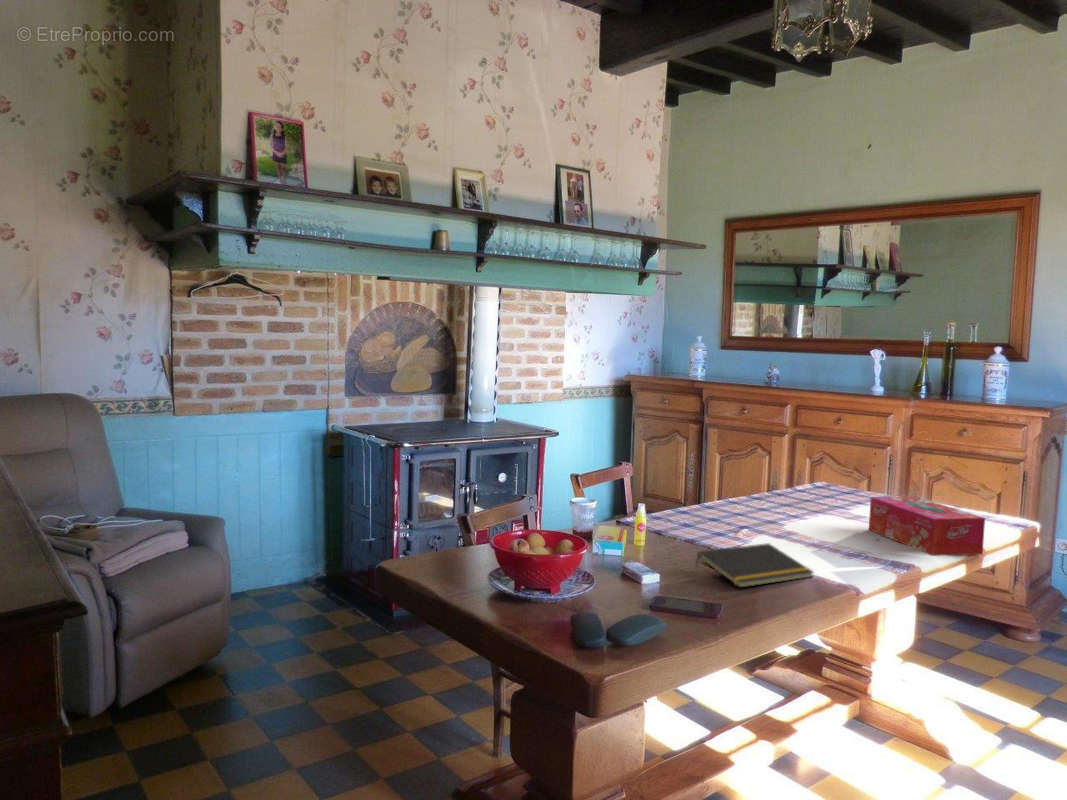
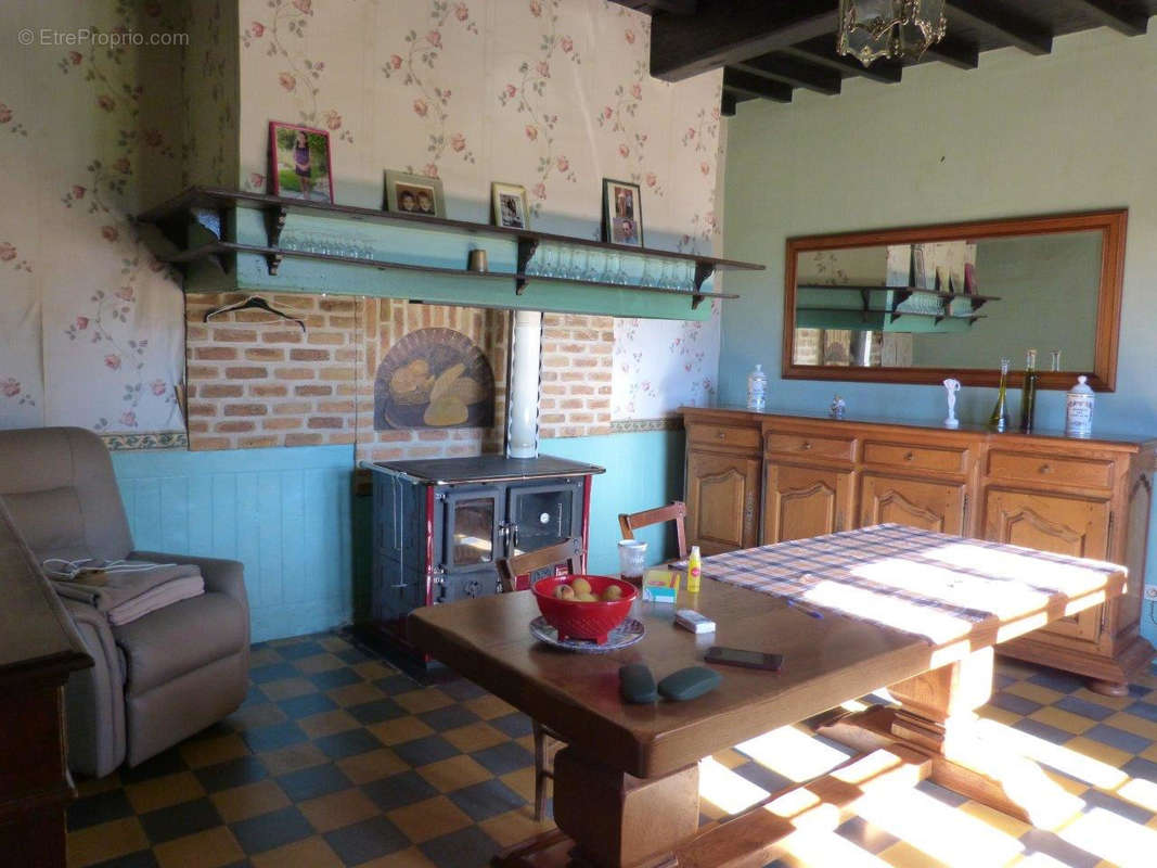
- notepad [694,542,815,589]
- tissue box [868,496,986,557]
